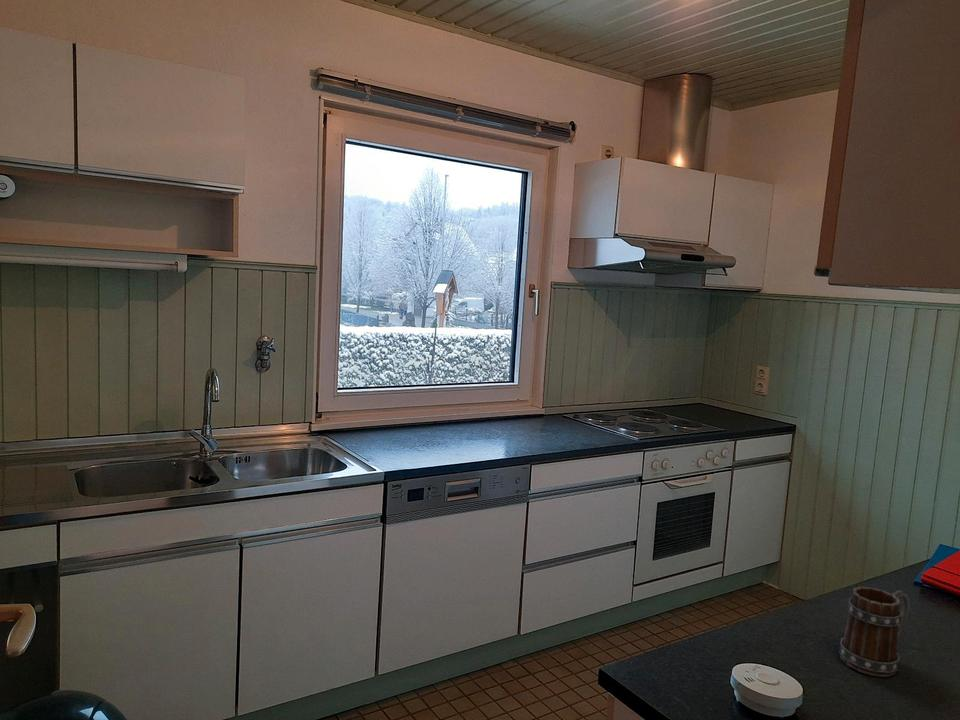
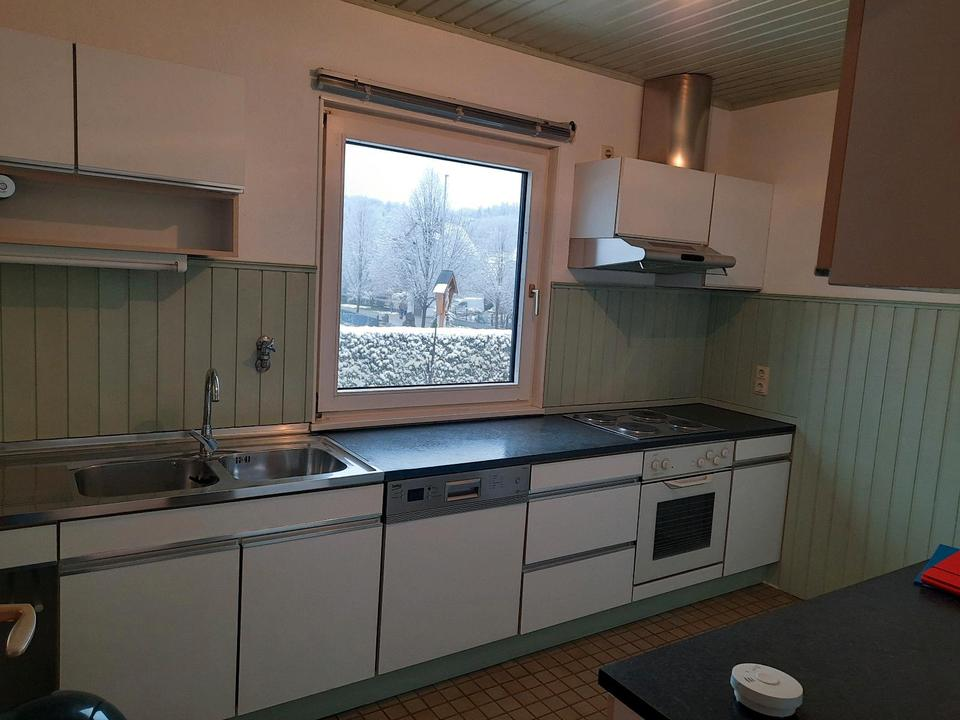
- mug [838,586,912,678]
